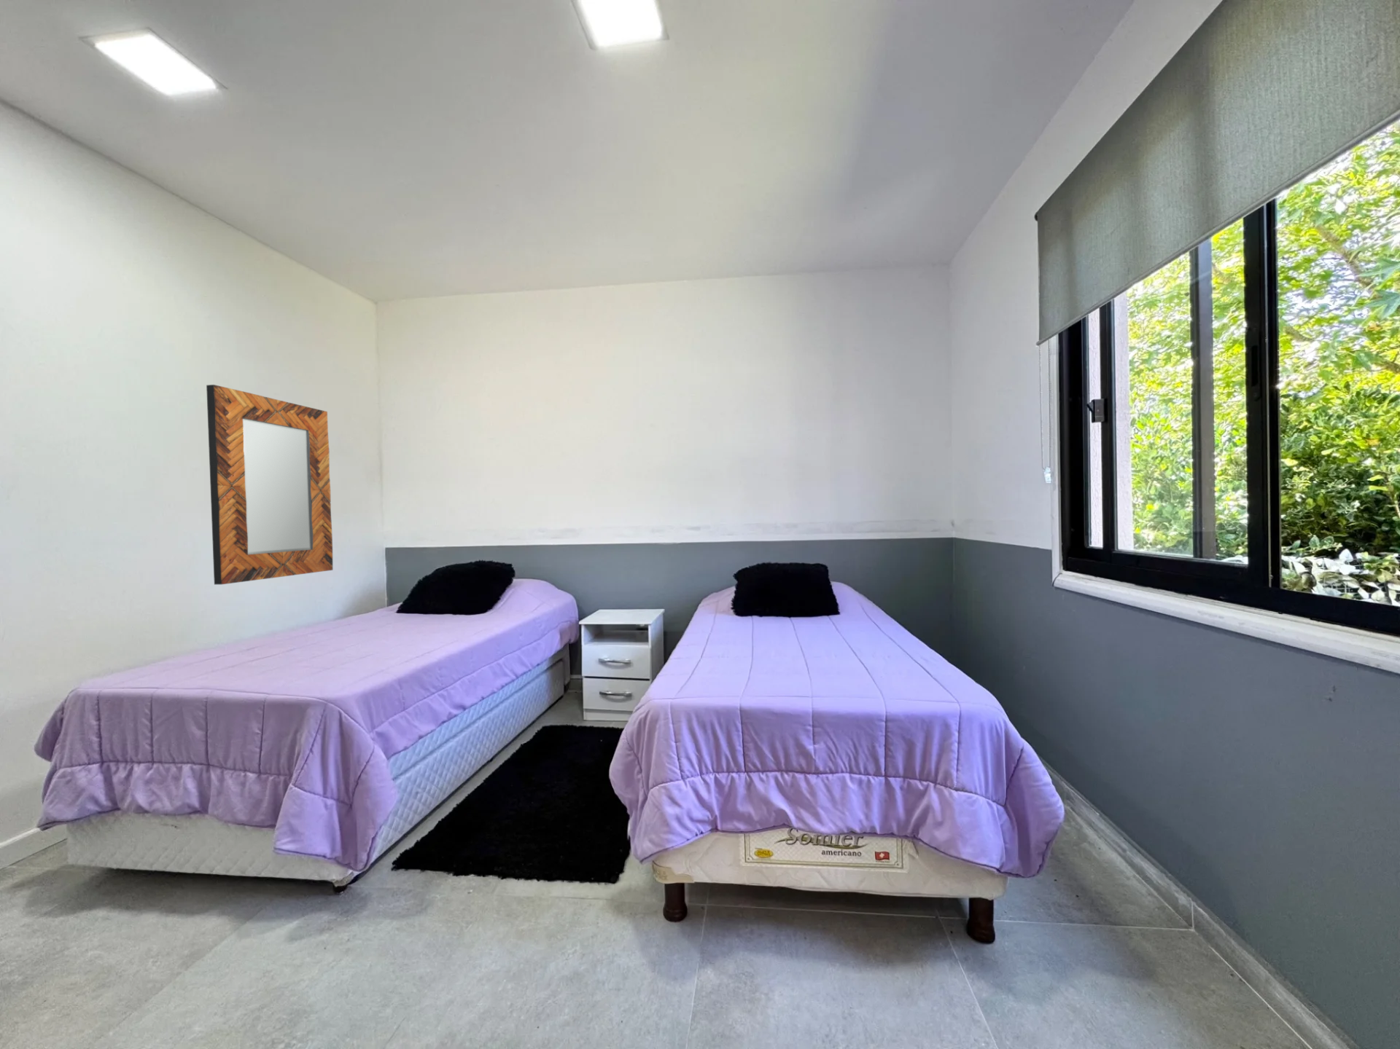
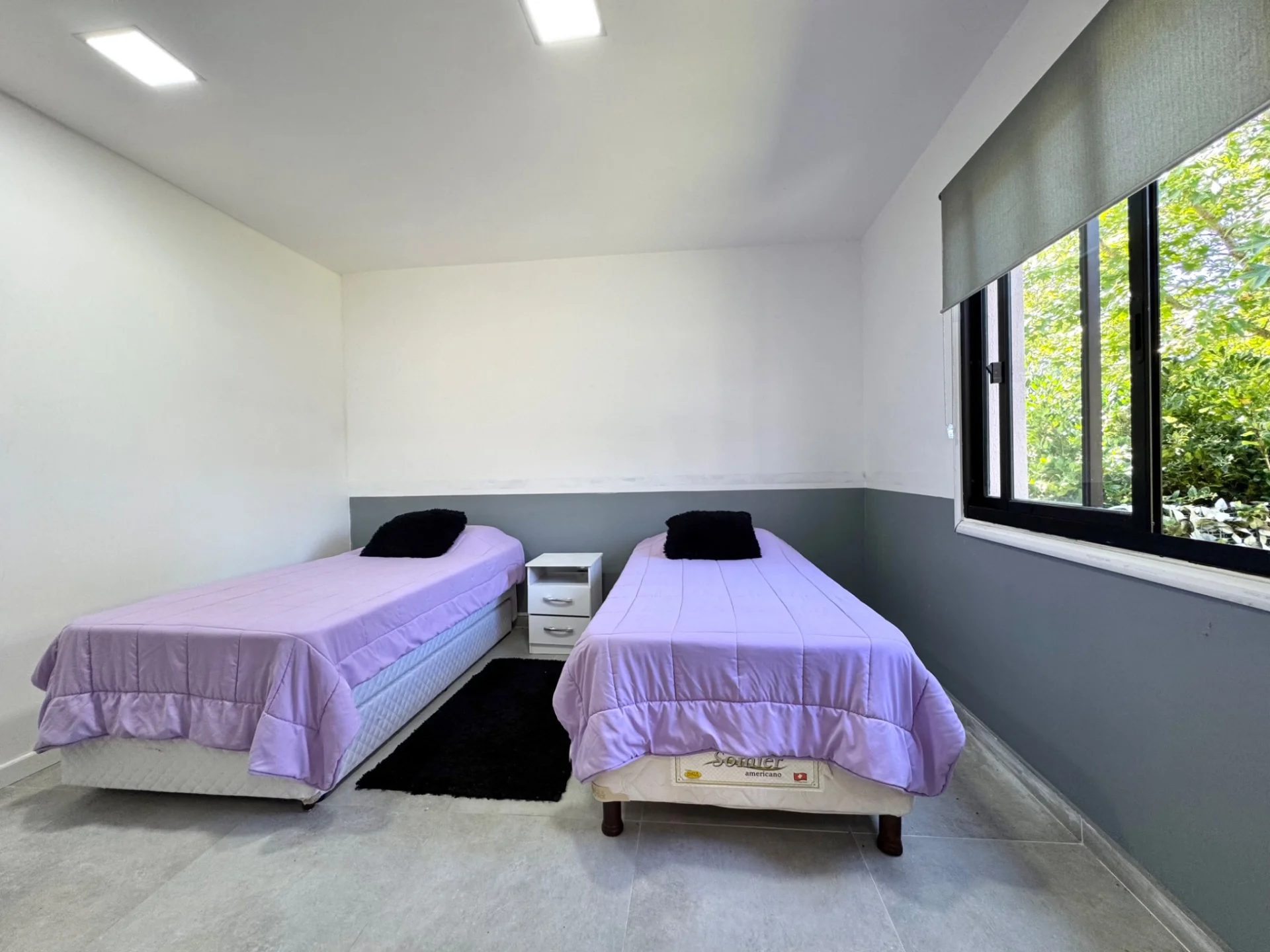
- home mirror [206,383,333,585]
